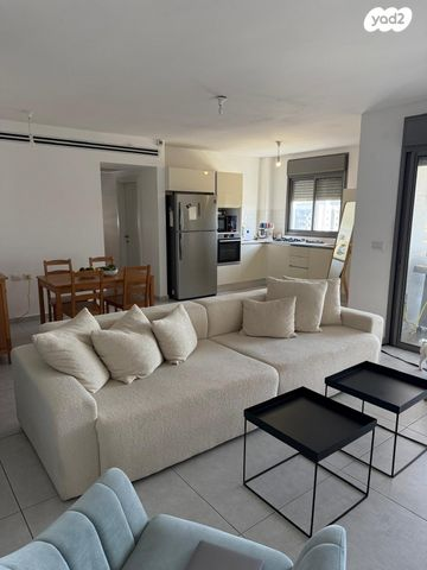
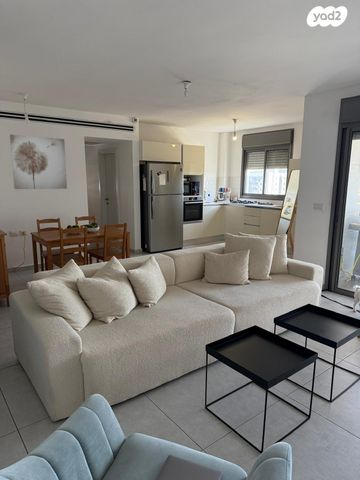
+ wall art [9,133,68,190]
